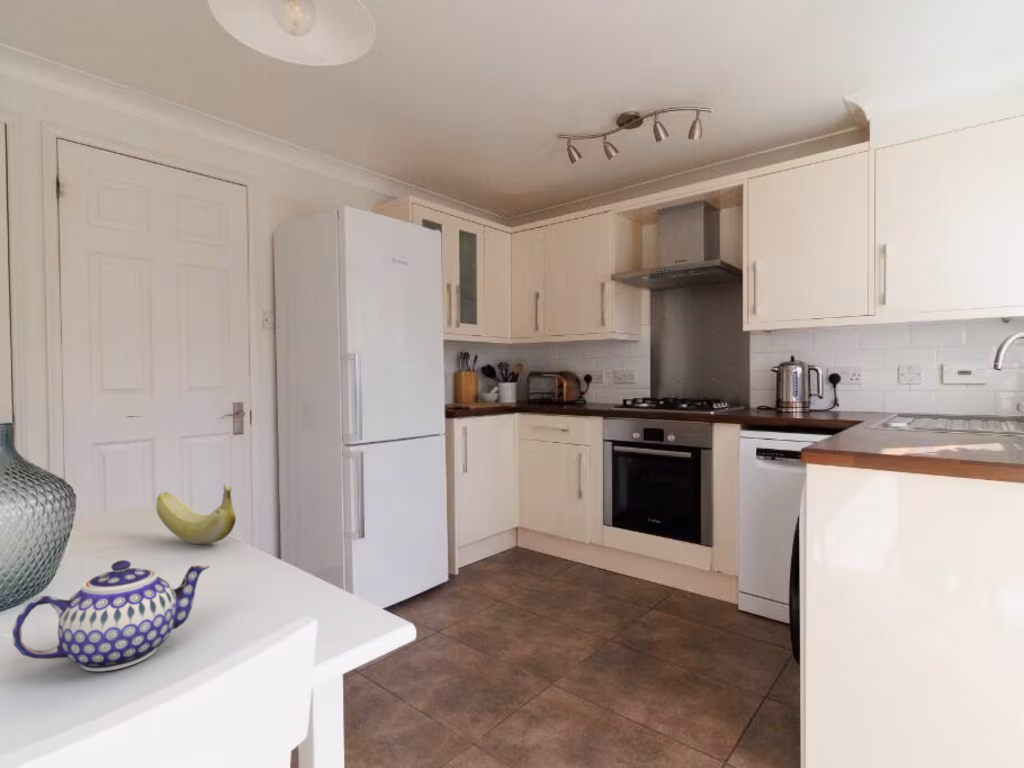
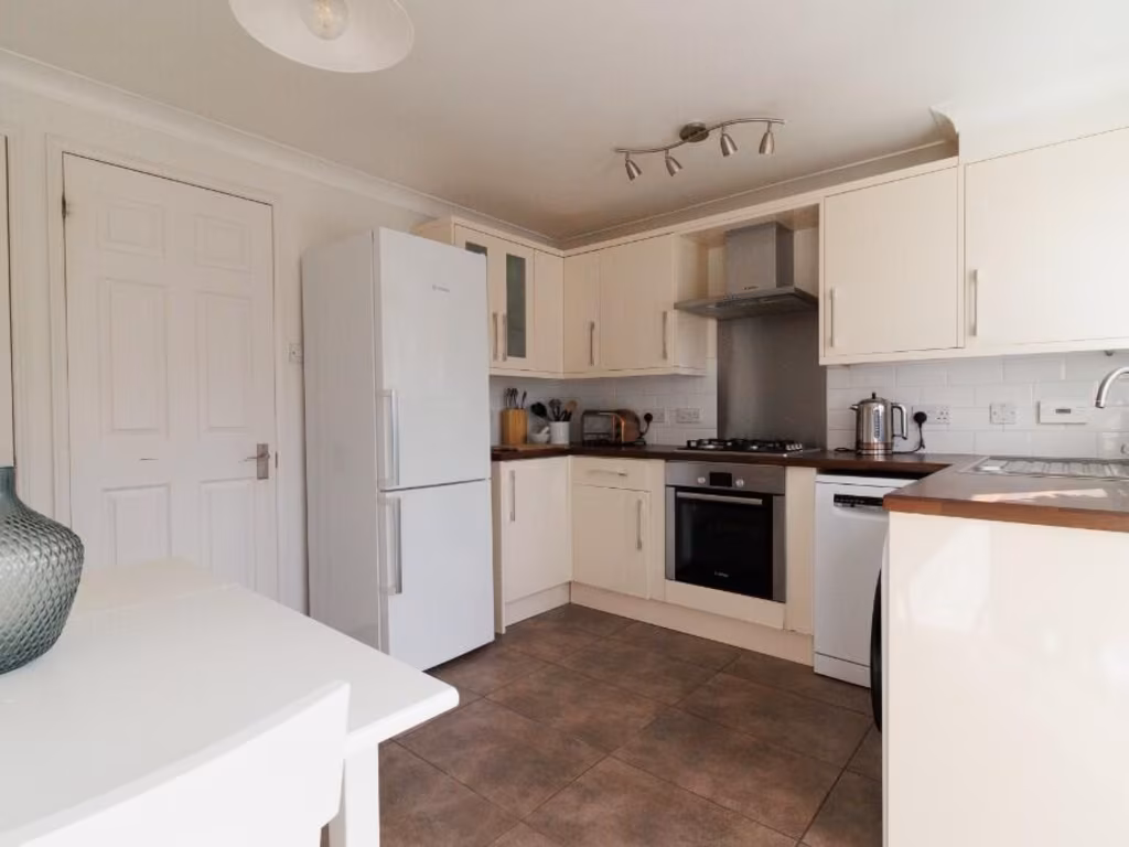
- teapot [11,559,210,672]
- banana [155,483,237,545]
